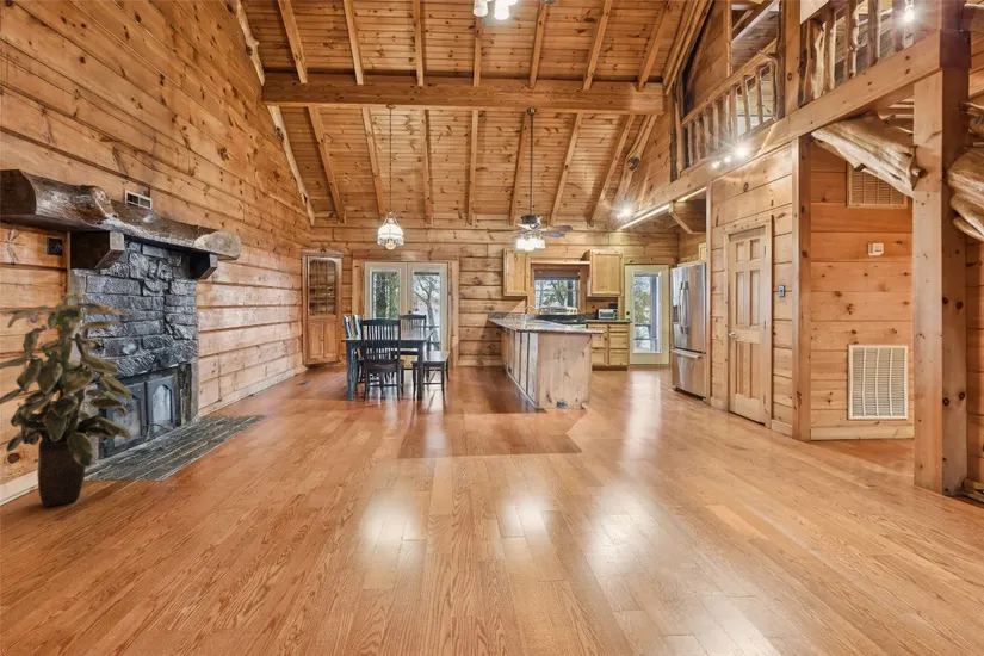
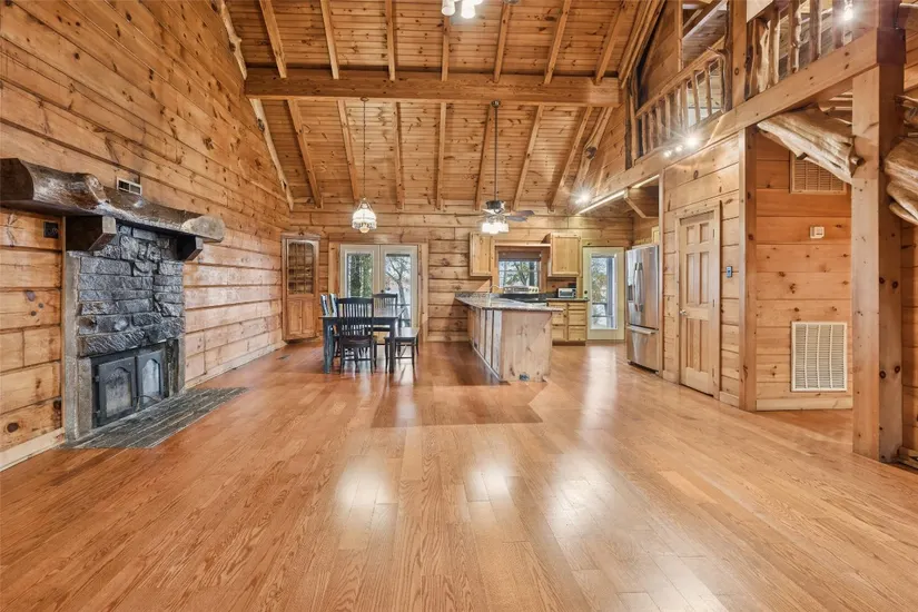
- indoor plant [0,292,134,508]
